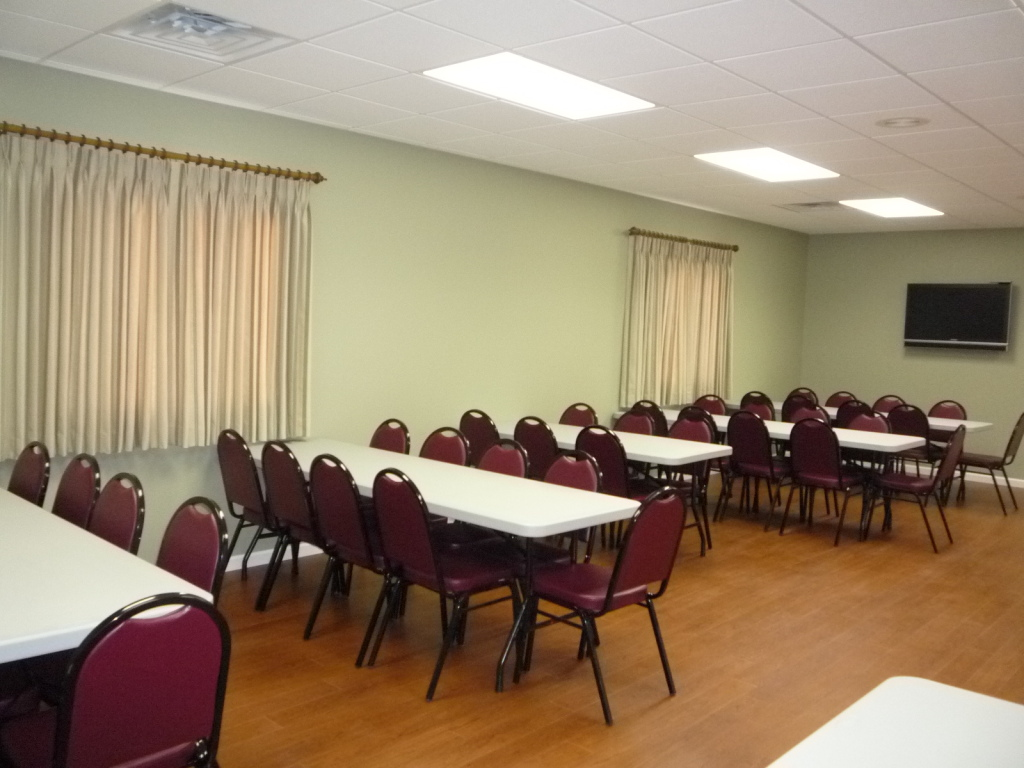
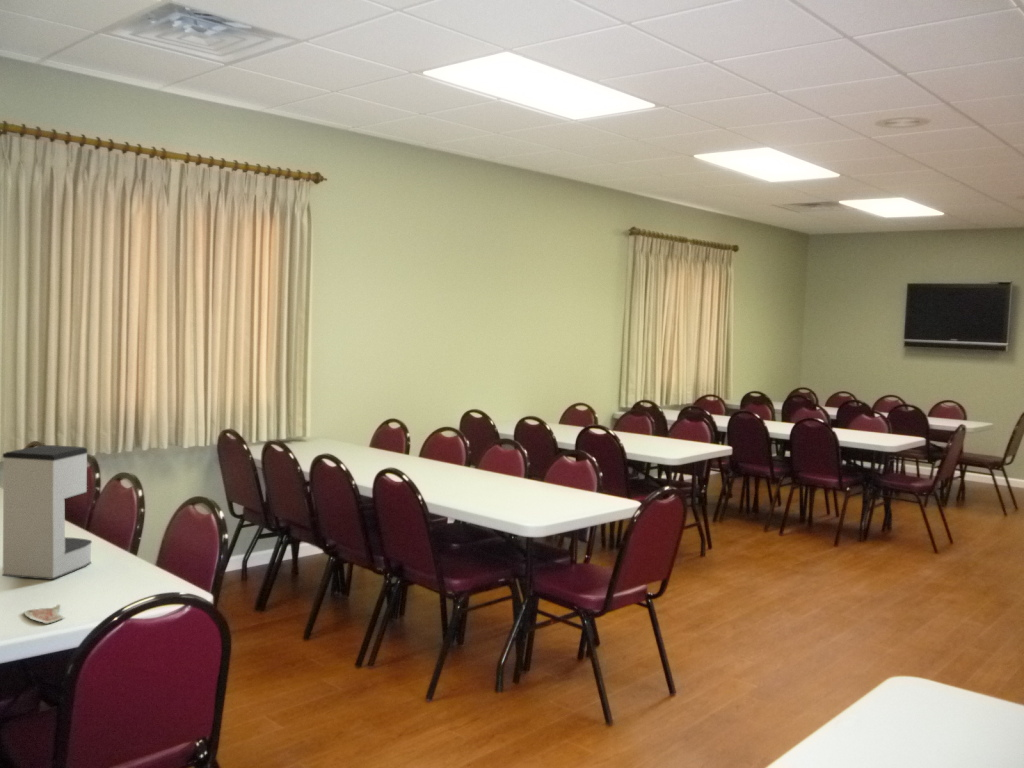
+ paper cup [23,603,65,625]
+ coffee maker [1,444,93,581]
